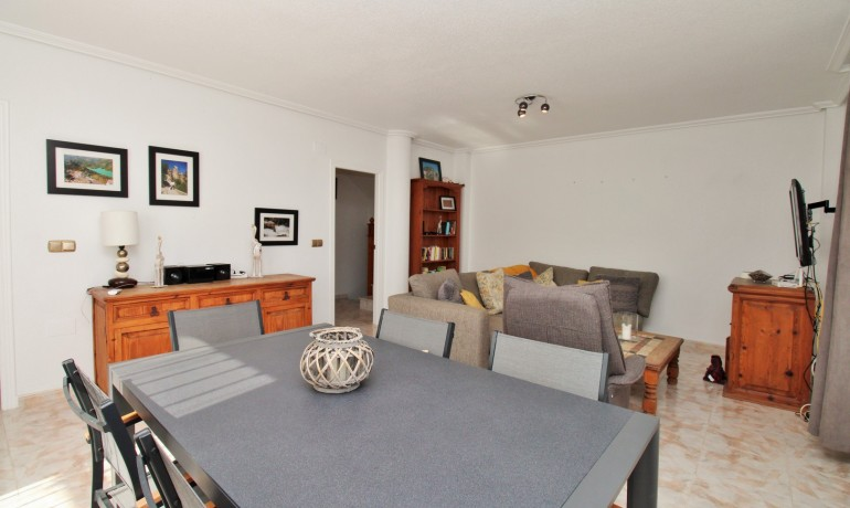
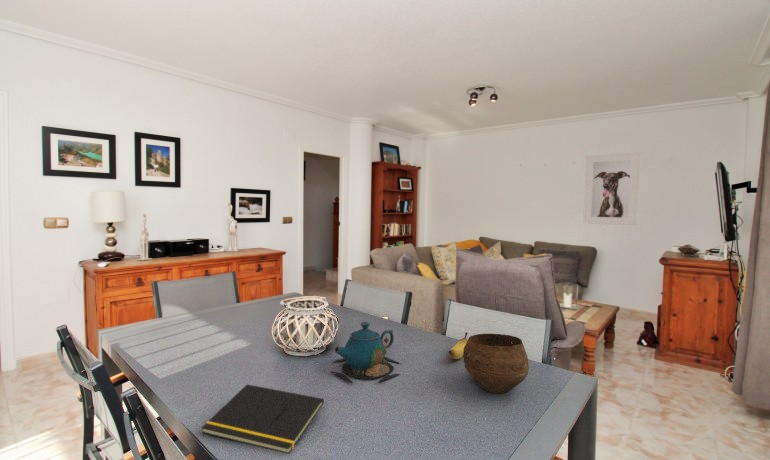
+ notepad [201,383,325,455]
+ bowl [462,333,530,395]
+ banana [448,331,469,360]
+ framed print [582,151,641,226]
+ teapot [329,321,402,385]
